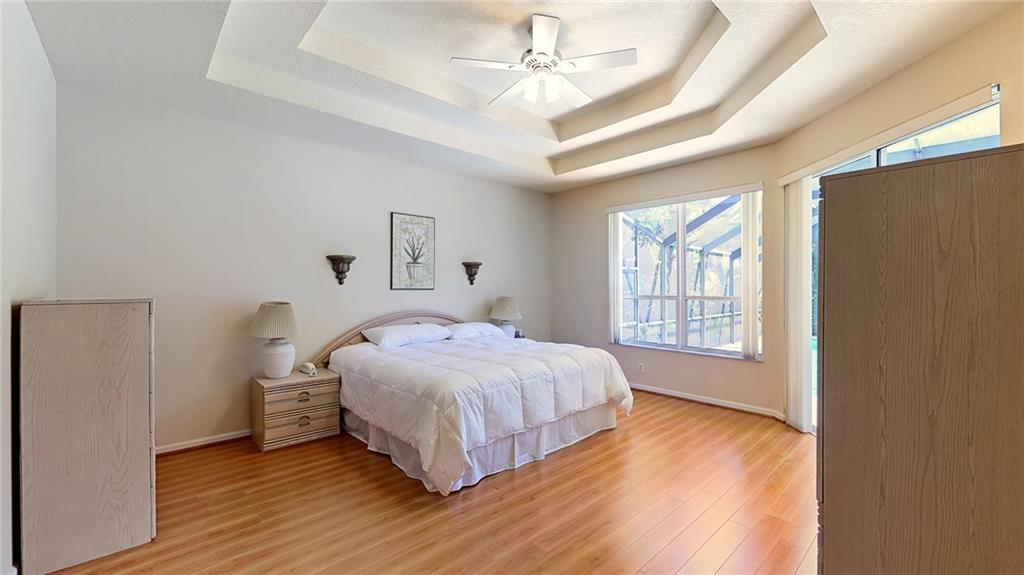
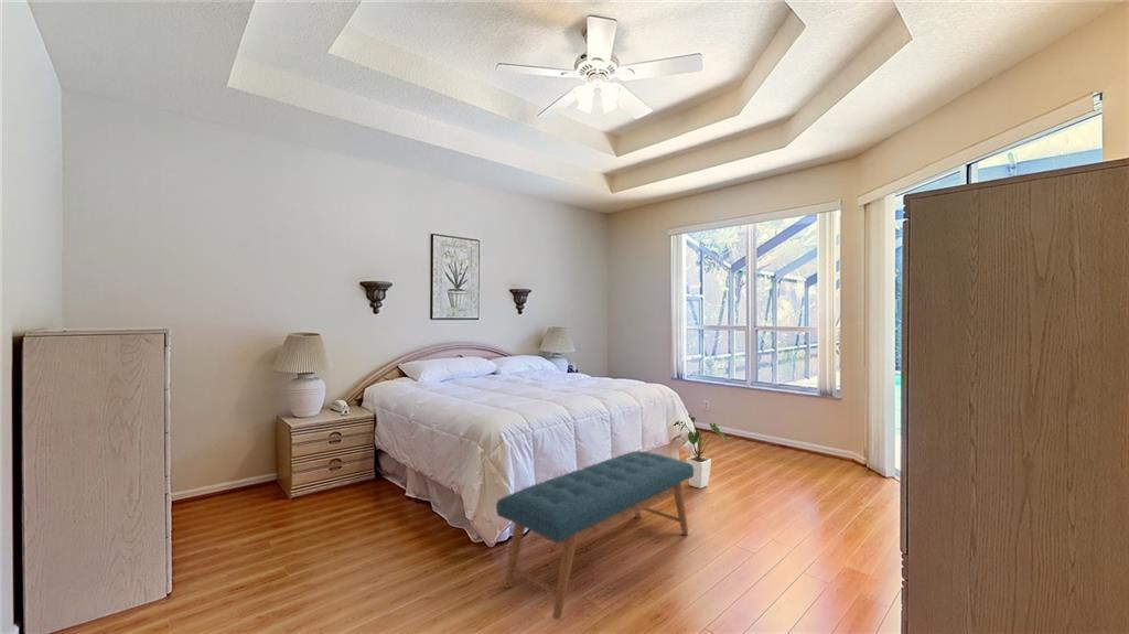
+ house plant [670,413,729,490]
+ bench [495,450,693,621]
